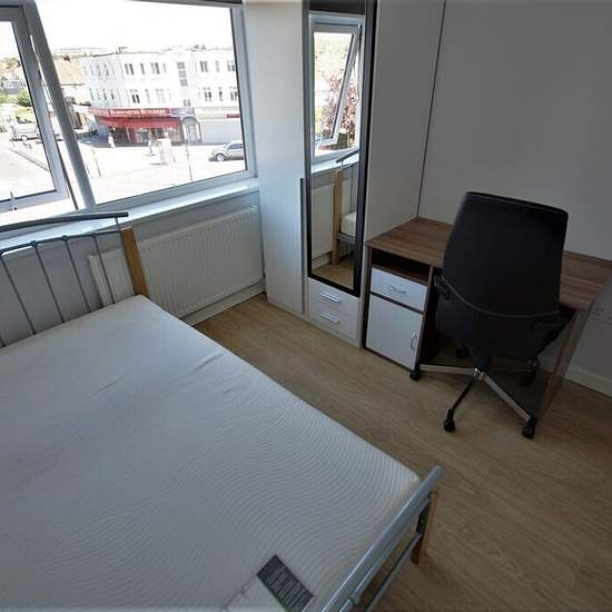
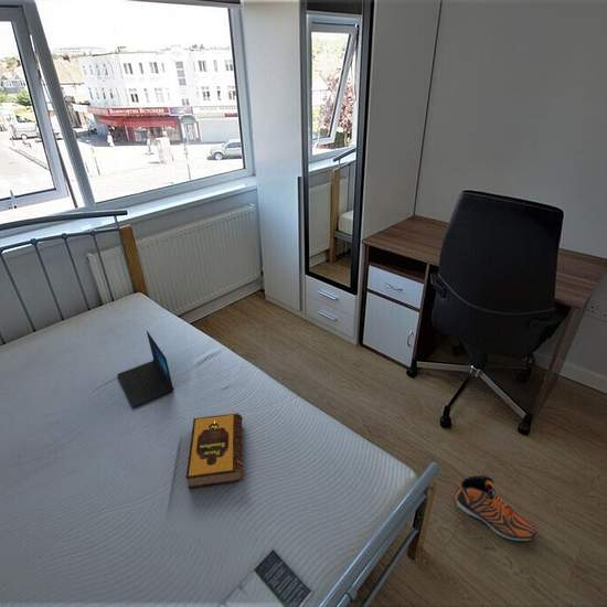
+ sneaker [455,475,537,542]
+ hardback book [185,413,245,489]
+ laptop [116,330,175,408]
